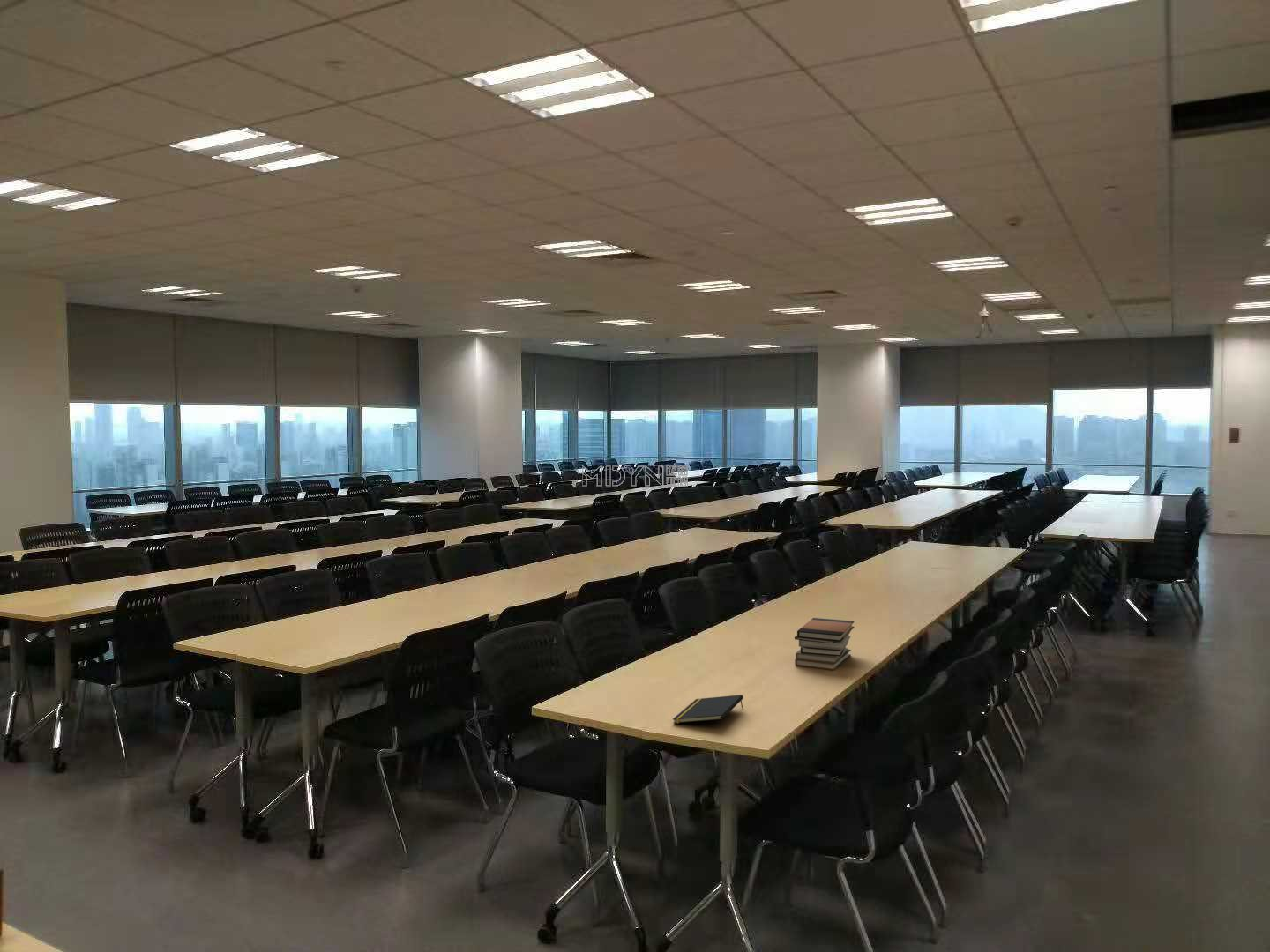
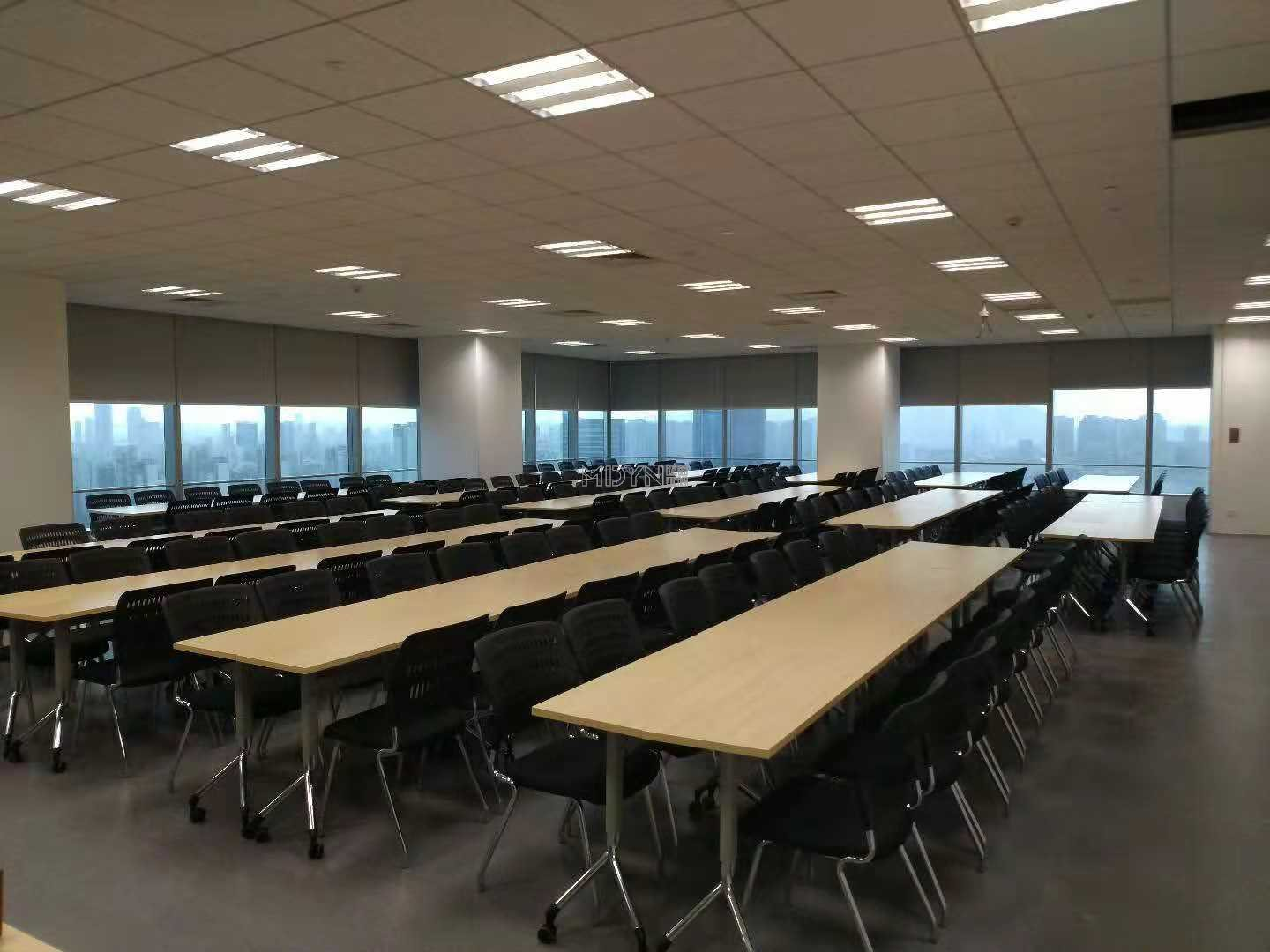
- book stack [794,617,855,671]
- notepad [672,694,743,725]
